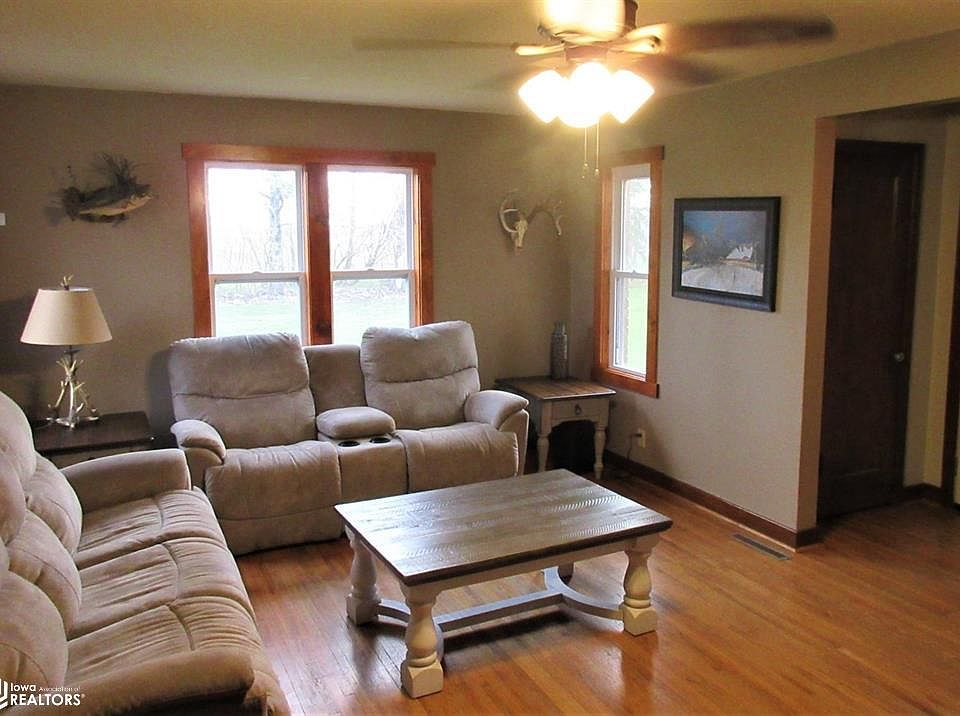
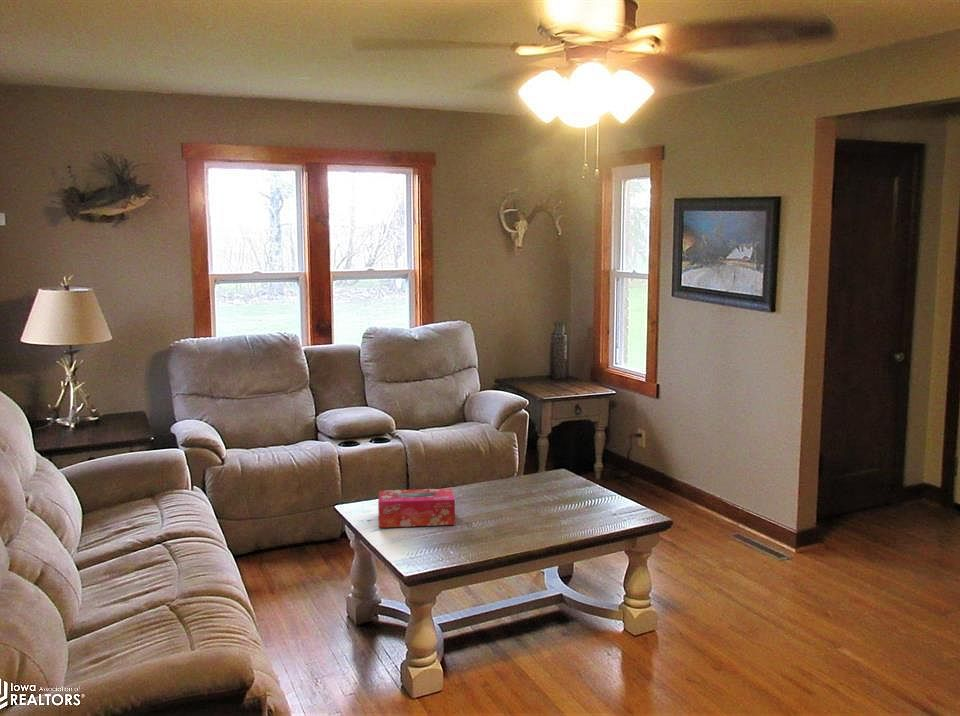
+ tissue box [377,487,456,529]
